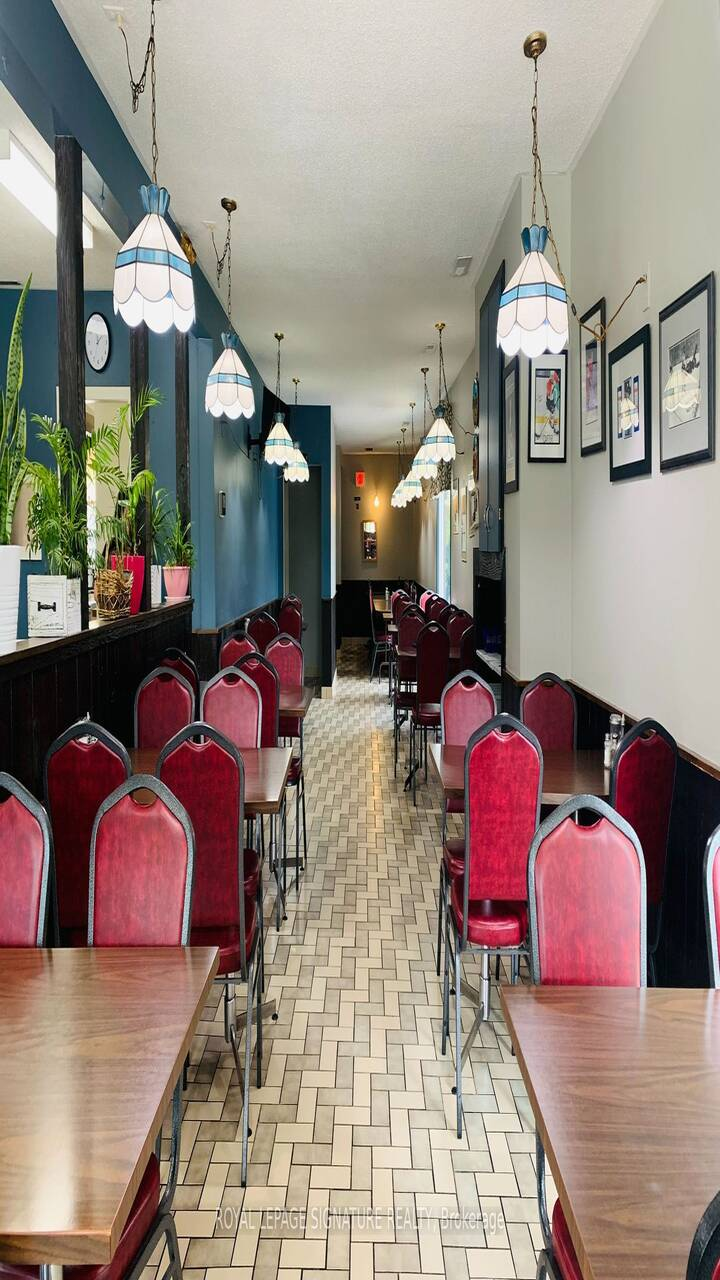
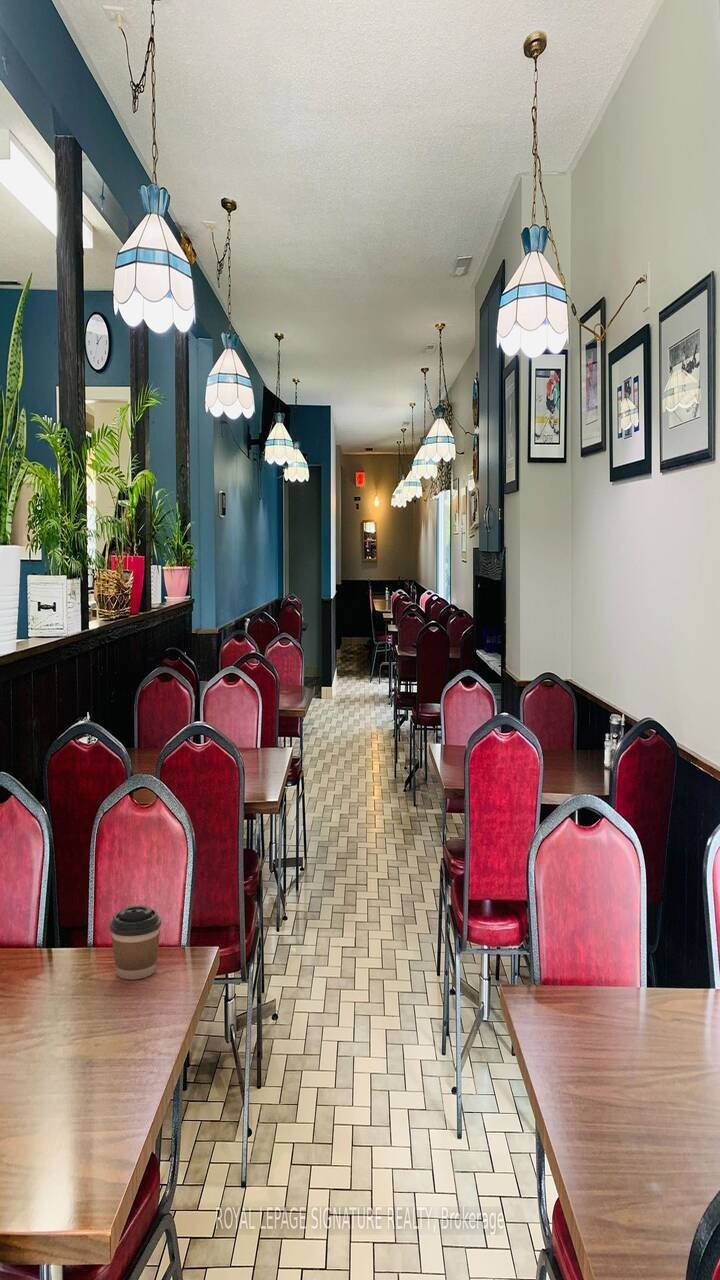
+ coffee cup [109,904,162,981]
